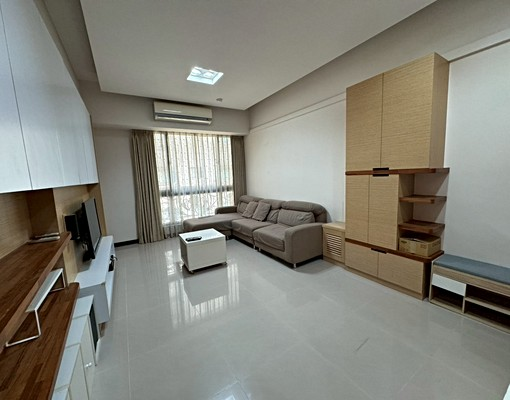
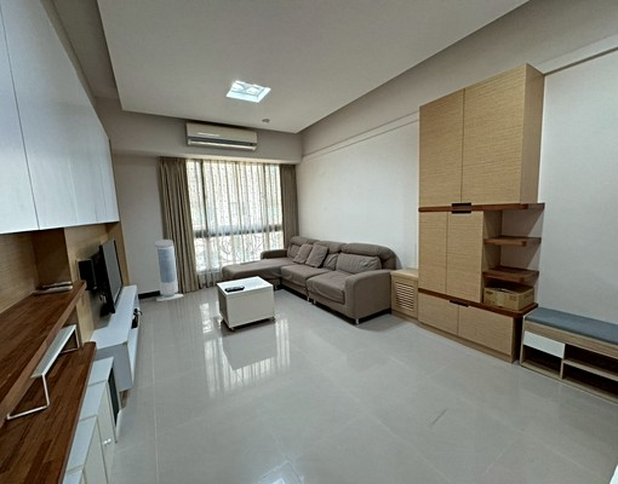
+ air purifier [154,238,184,302]
